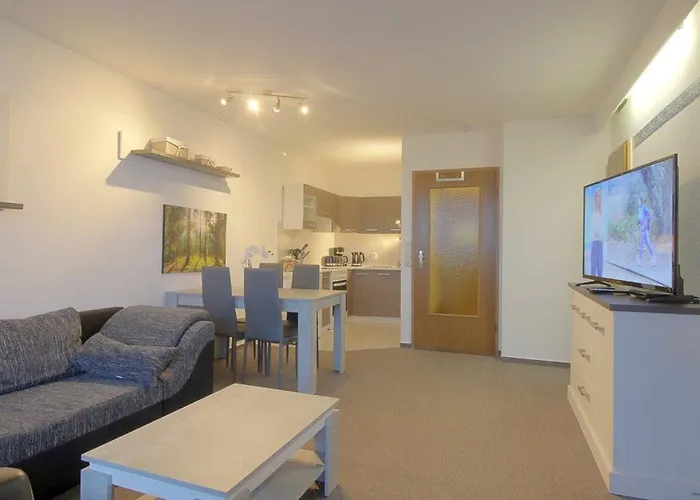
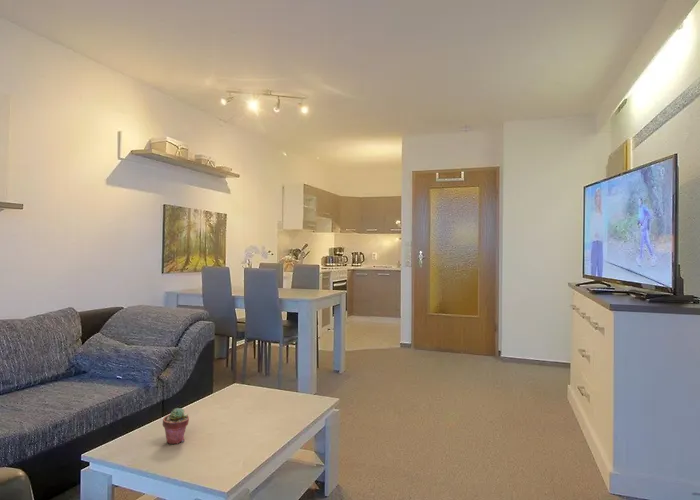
+ potted succulent [162,407,190,445]
